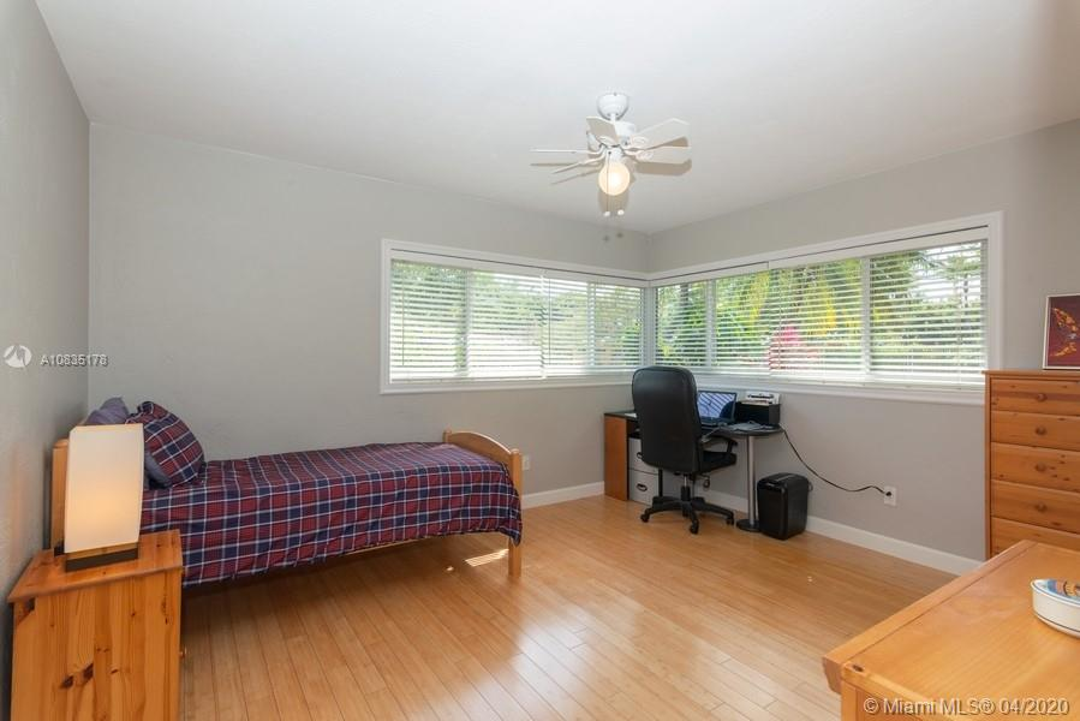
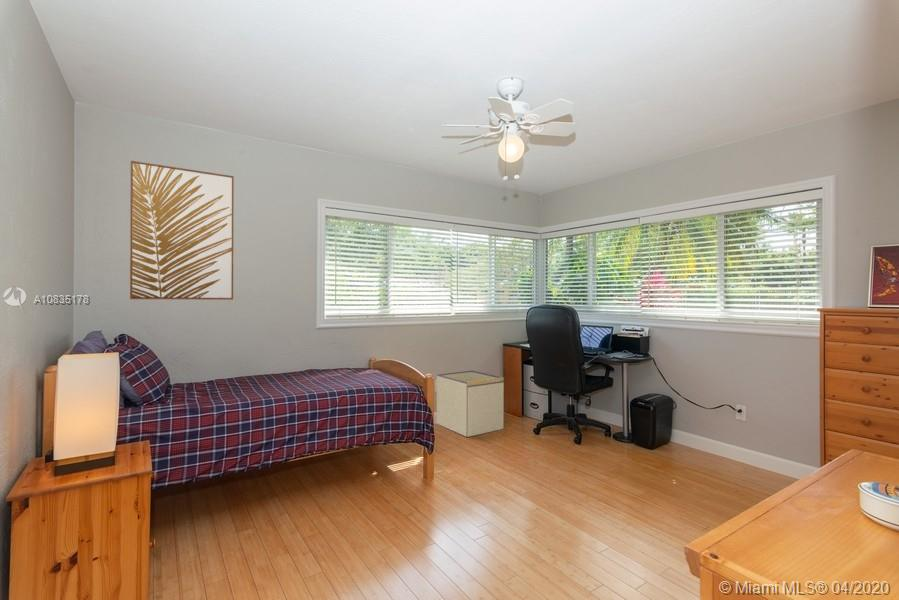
+ storage bin [436,370,505,438]
+ wall art [129,160,235,301]
